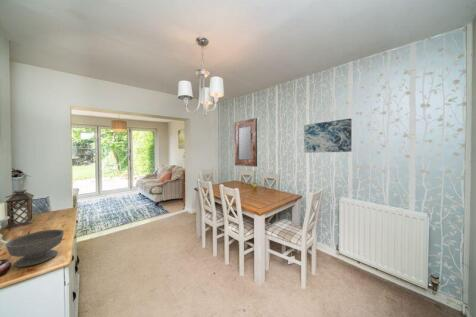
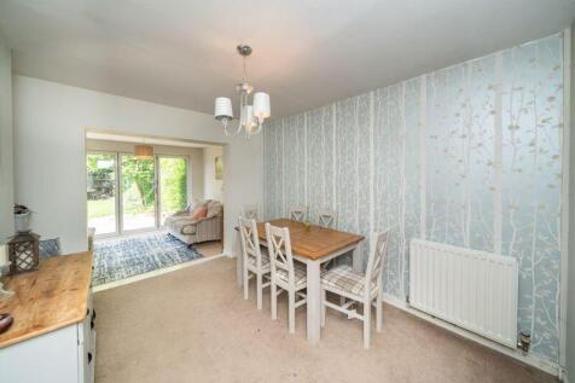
- home mirror [233,117,258,168]
- bowl [5,229,65,268]
- wall art [303,117,353,154]
